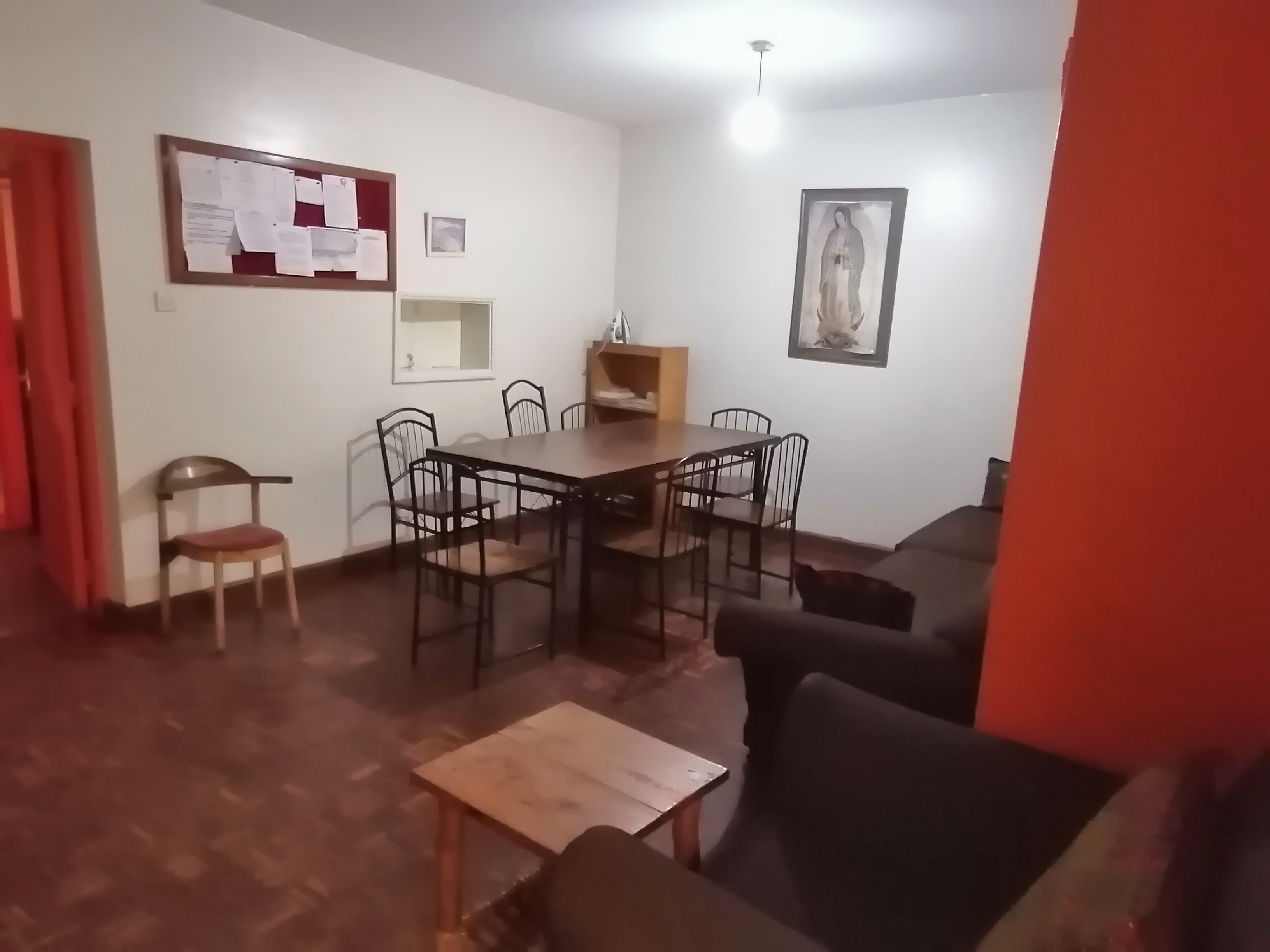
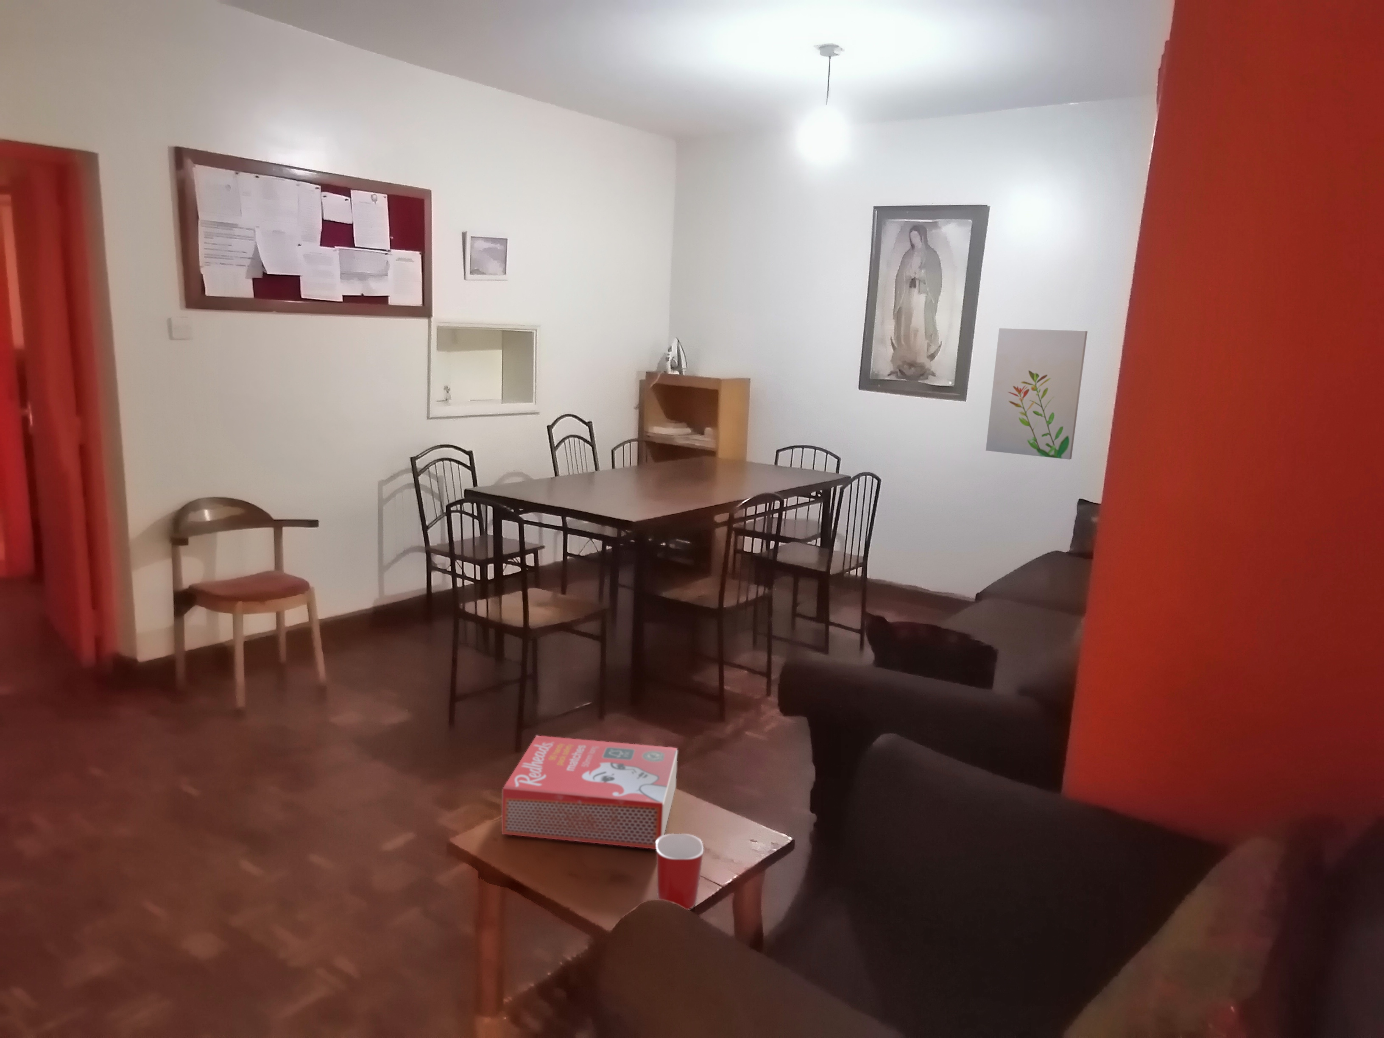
+ mug [656,833,704,910]
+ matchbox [501,735,678,849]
+ wall art [985,328,1088,460]
